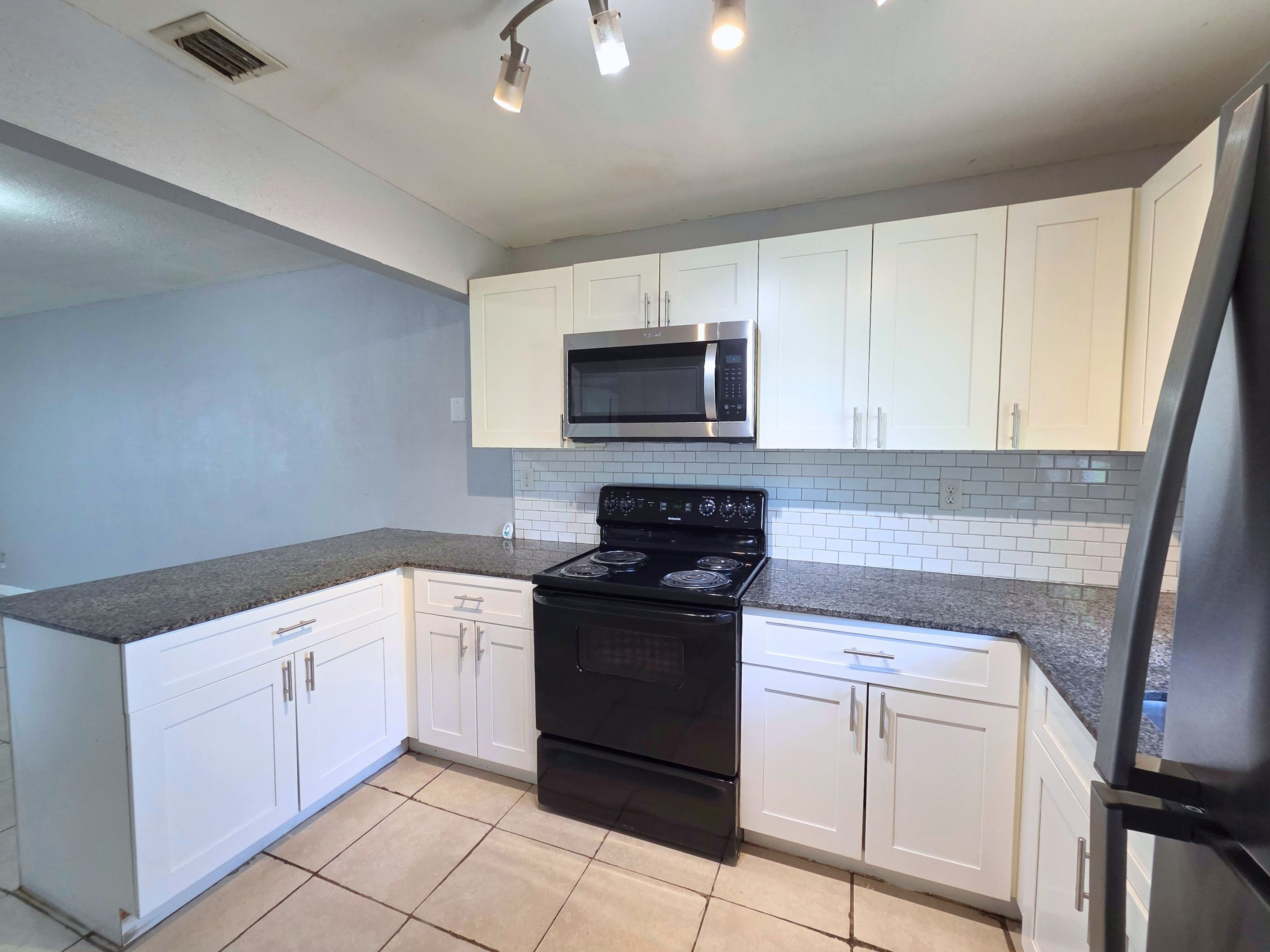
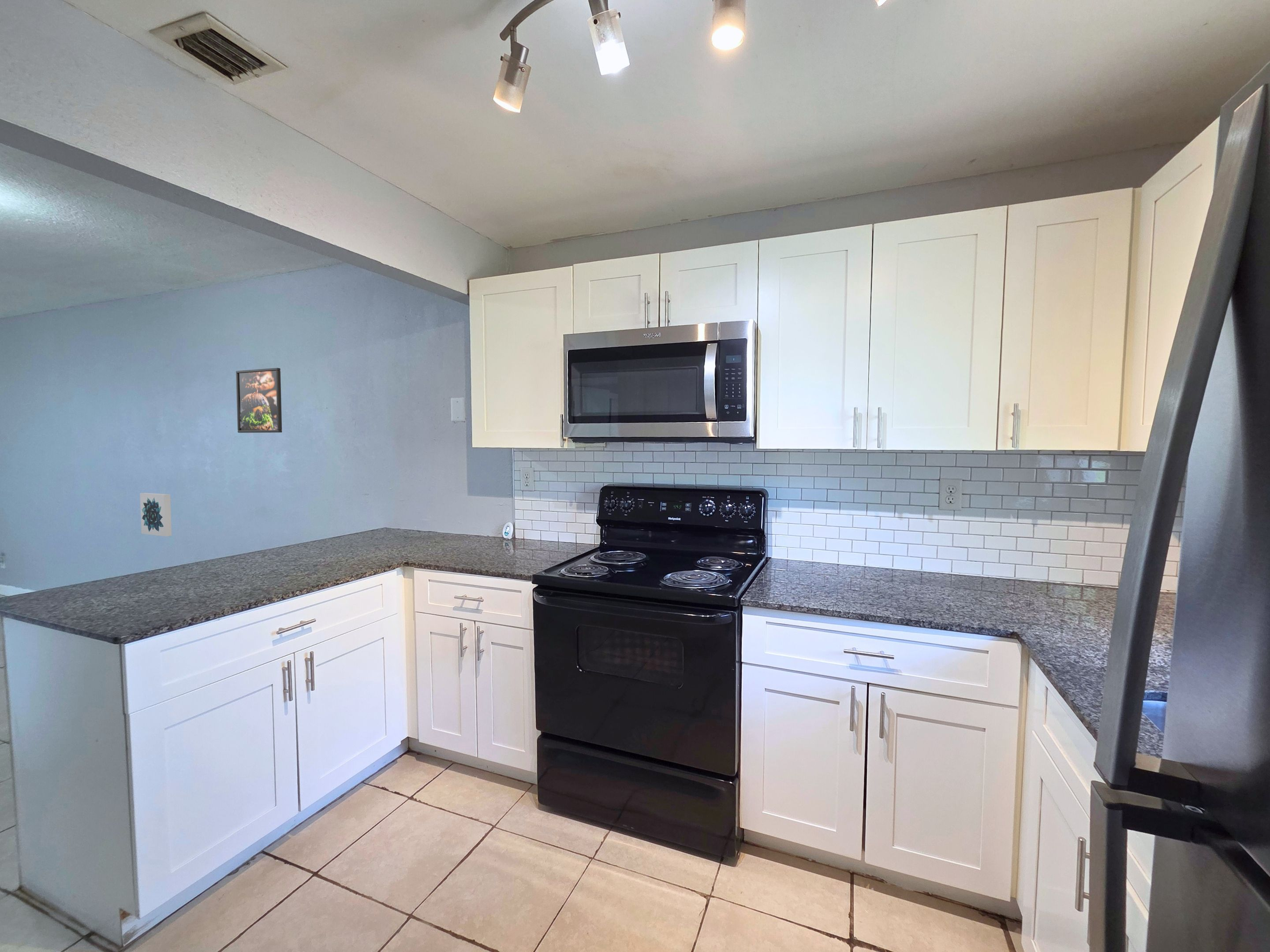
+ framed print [235,368,282,433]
+ wall art [139,492,172,537]
